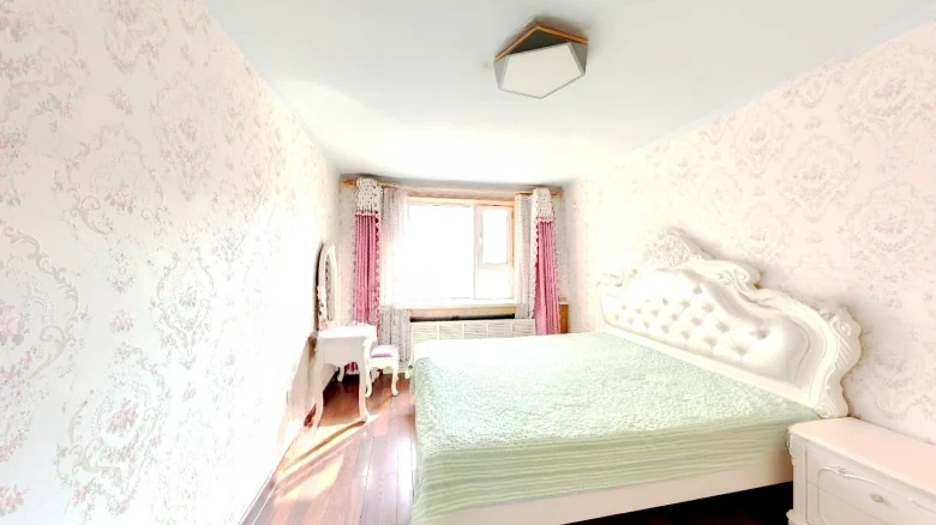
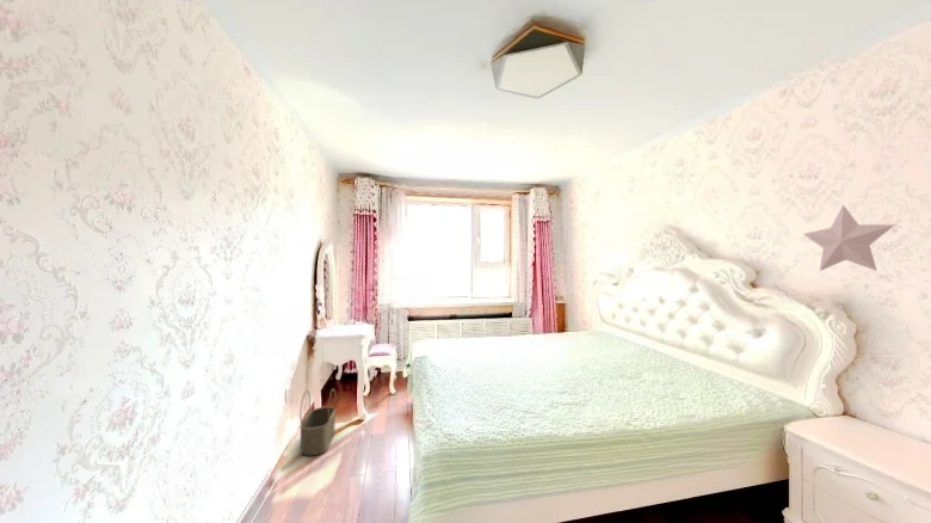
+ decorative star [803,204,896,272]
+ wicker basket [298,388,337,456]
